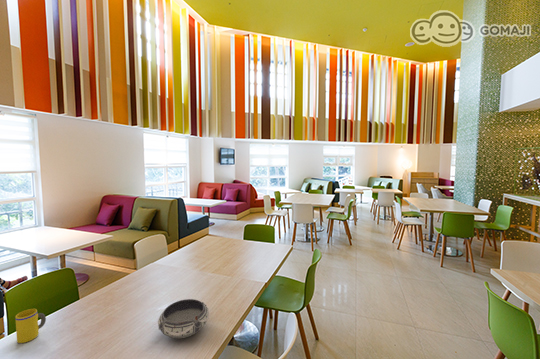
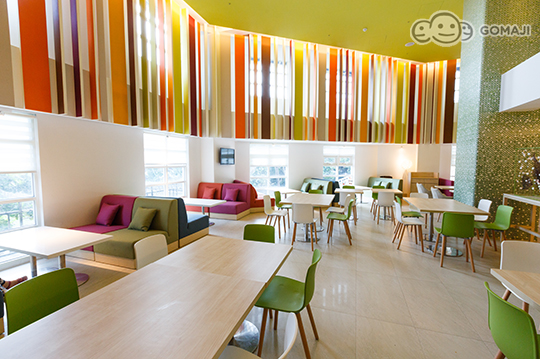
- mug [14,308,47,344]
- bowl [157,298,210,339]
